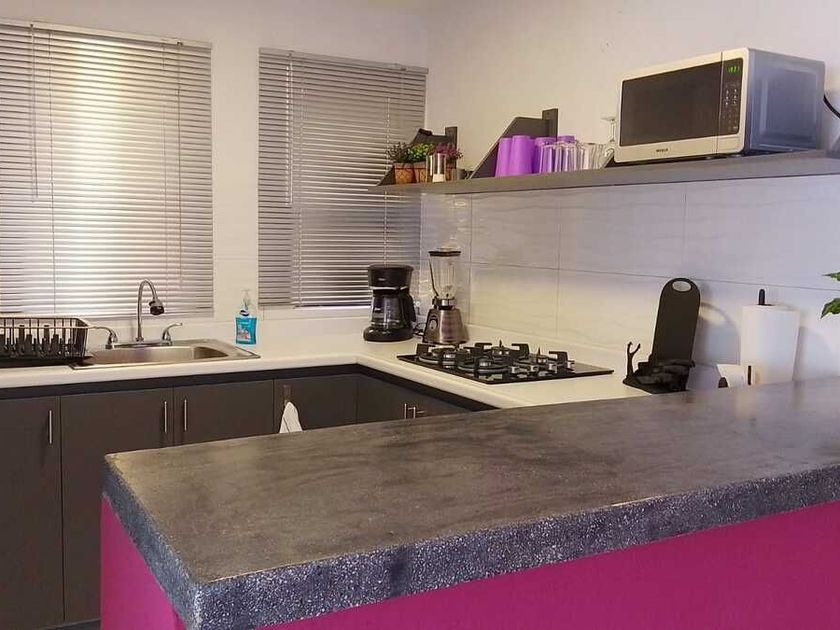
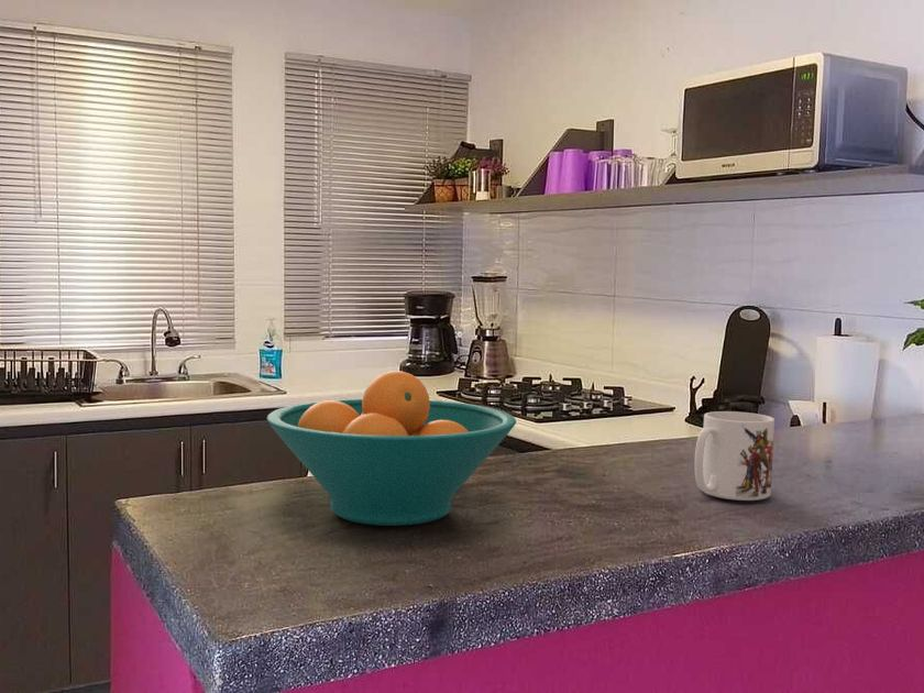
+ mug [694,410,776,502]
+ fruit bowl [266,370,517,527]
